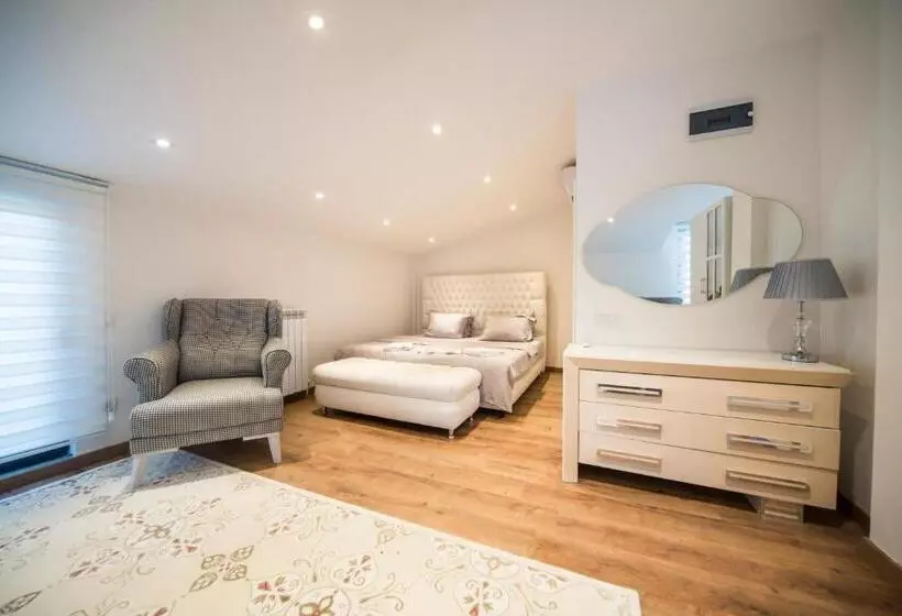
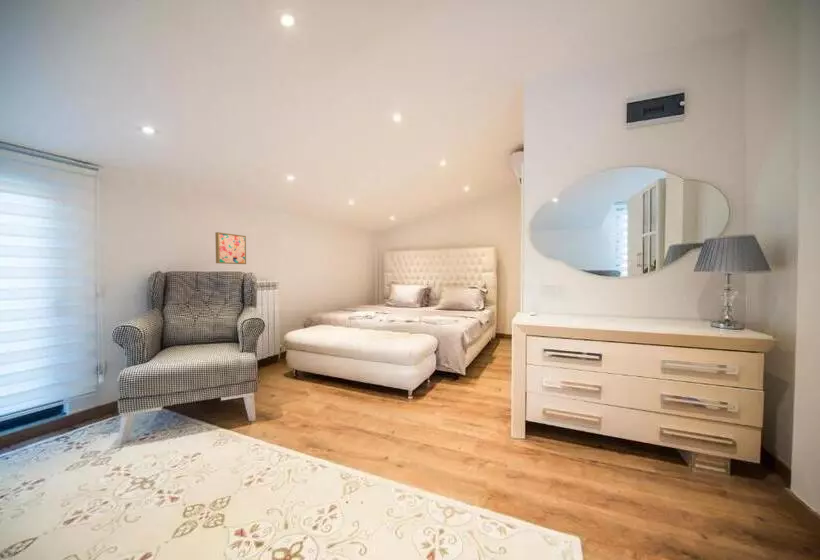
+ wall art [214,231,247,265]
